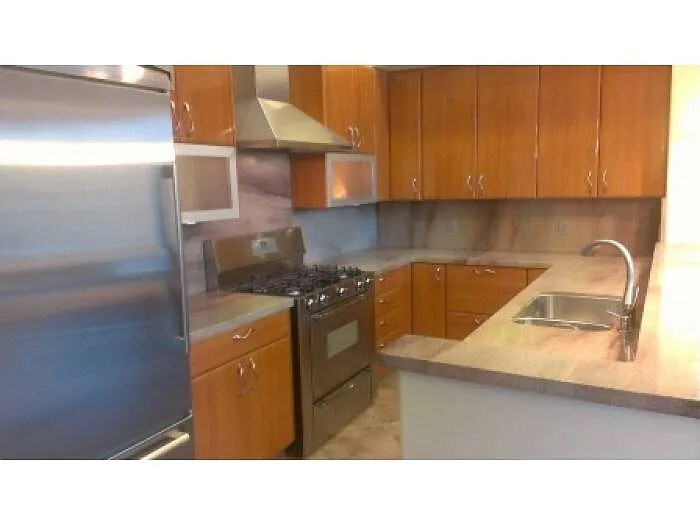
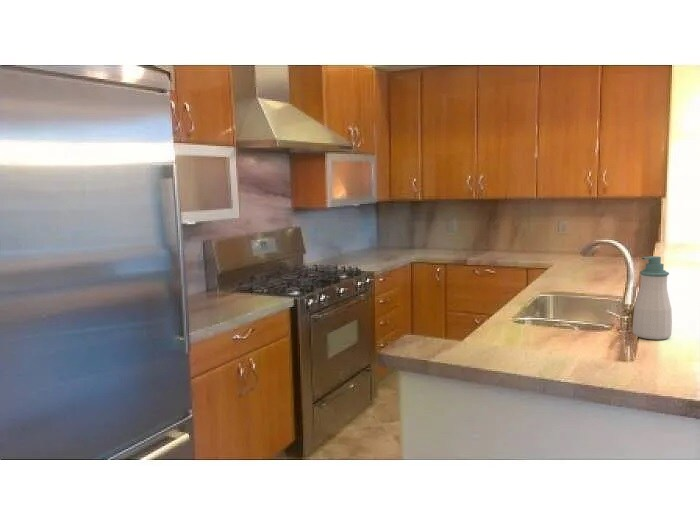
+ soap bottle [632,255,673,341]
